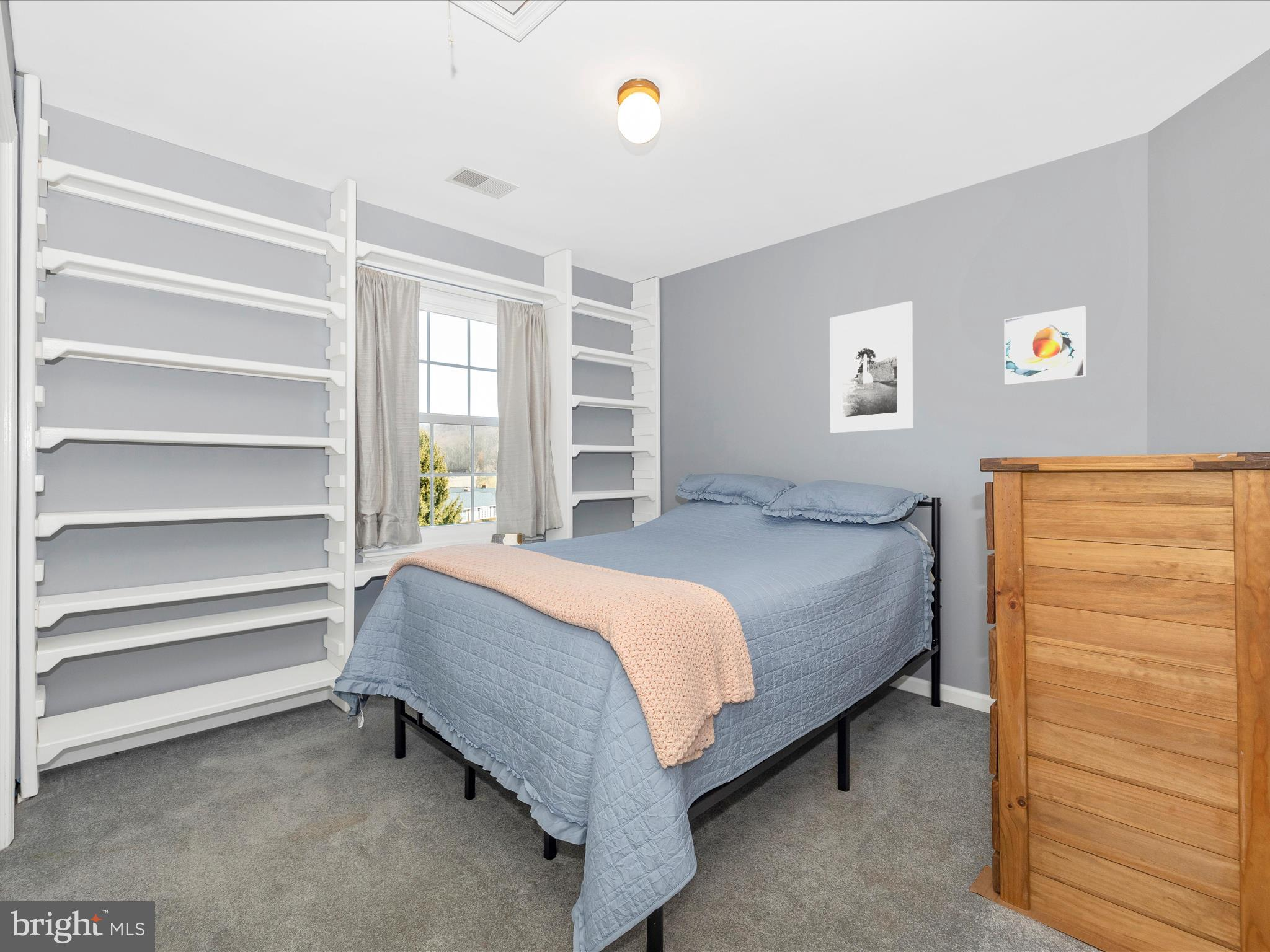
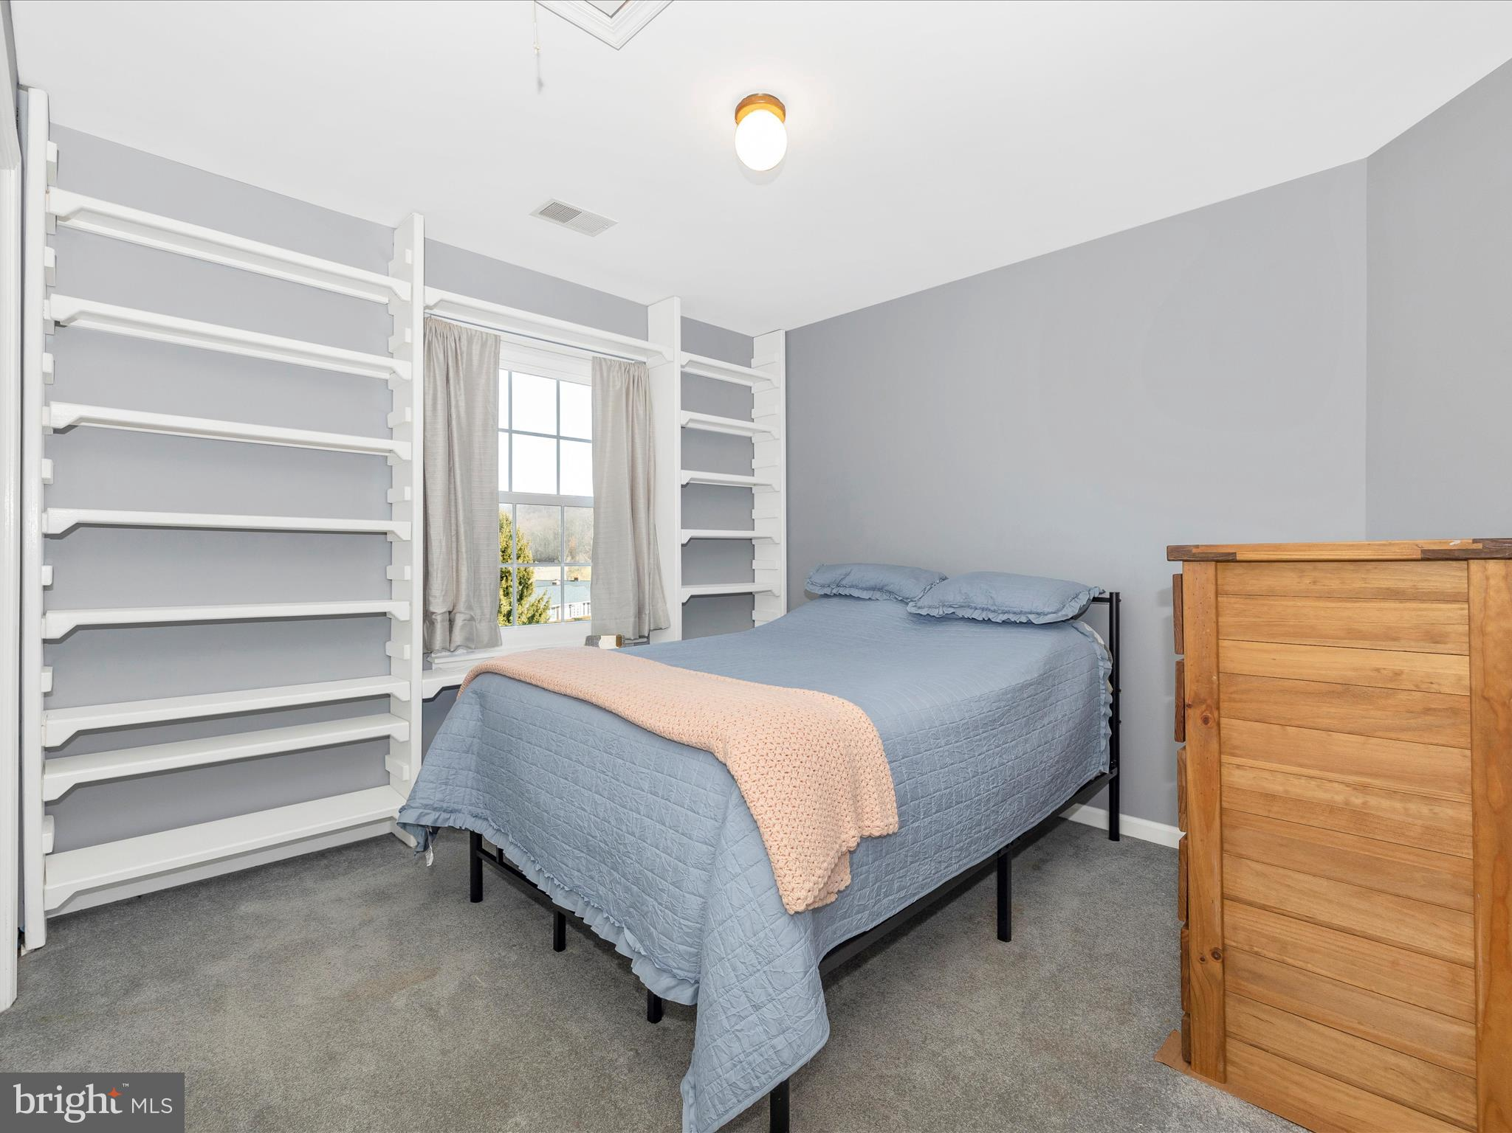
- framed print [1003,305,1087,386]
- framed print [829,301,913,433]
